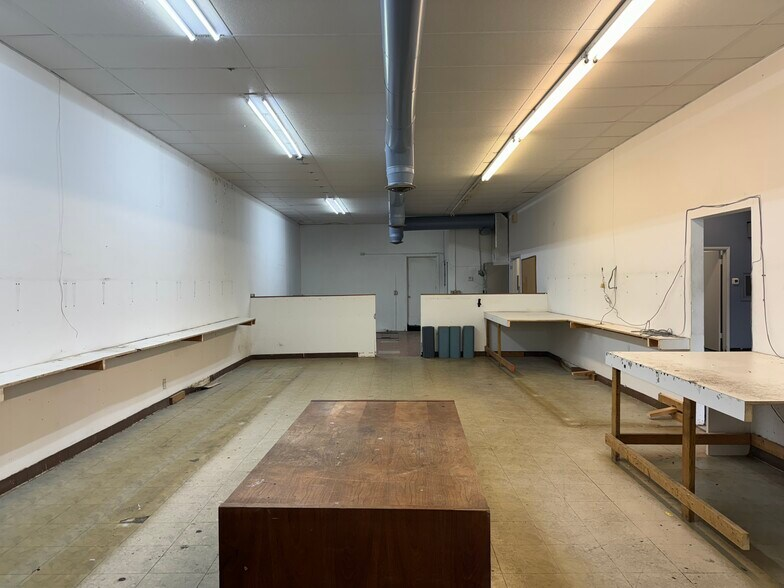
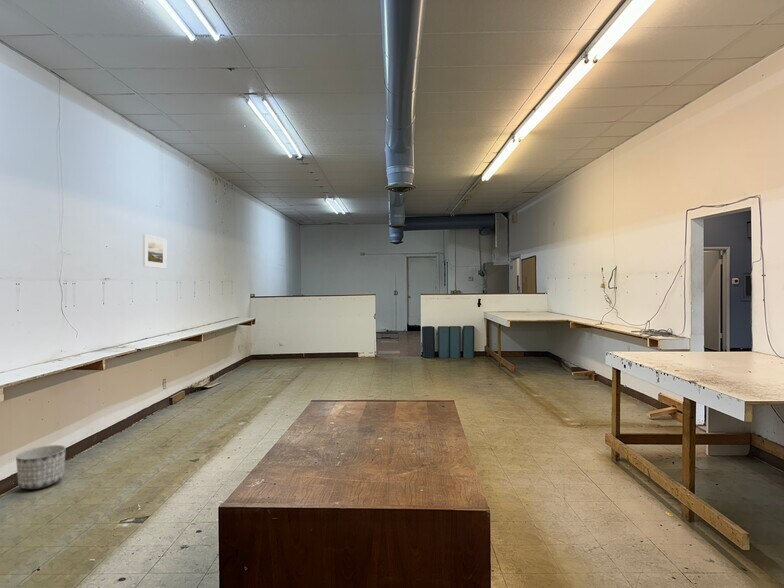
+ planter [15,444,67,490]
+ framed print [142,233,167,270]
